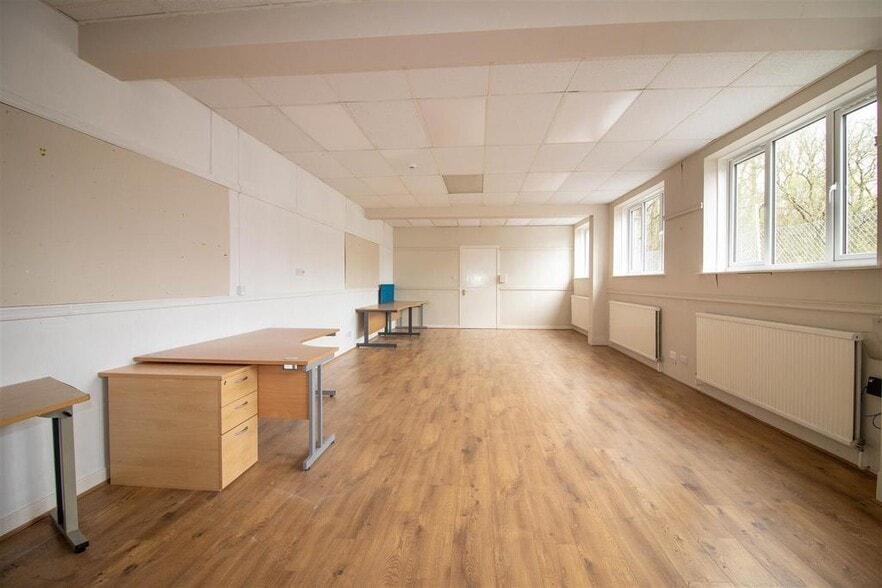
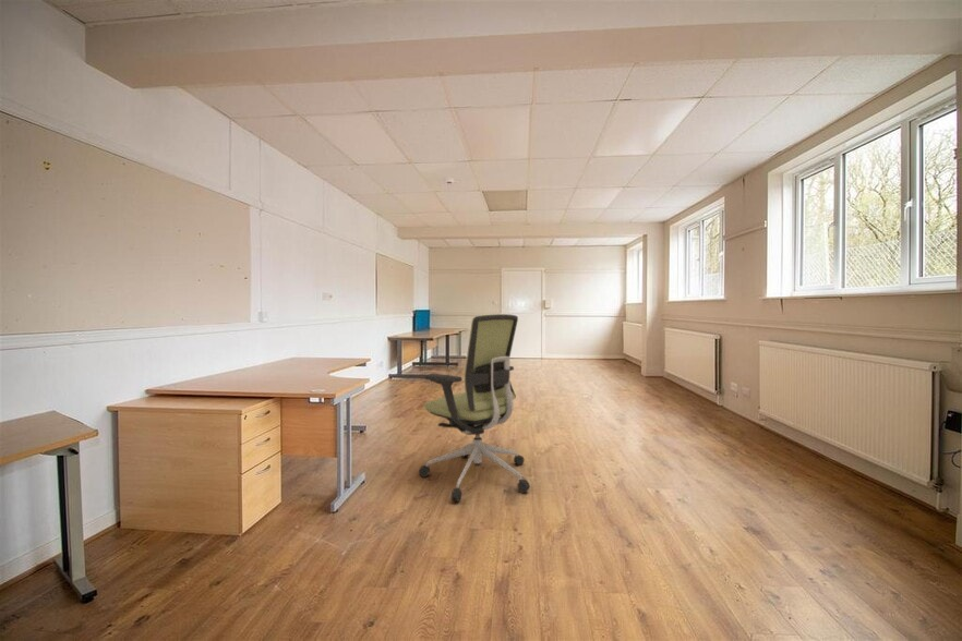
+ office chair [418,313,531,503]
